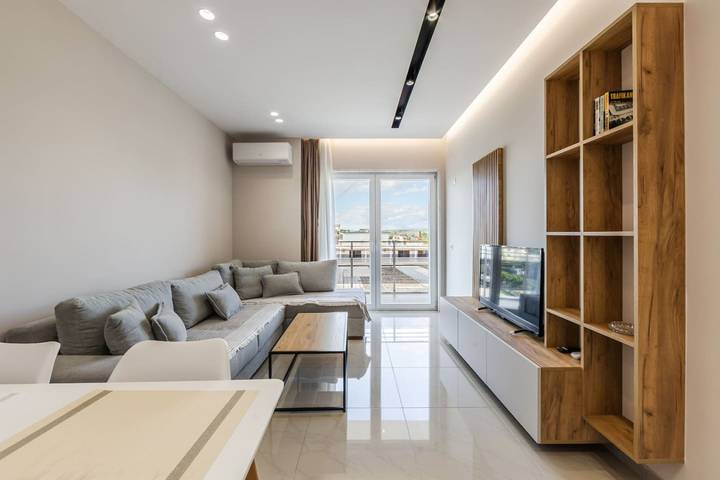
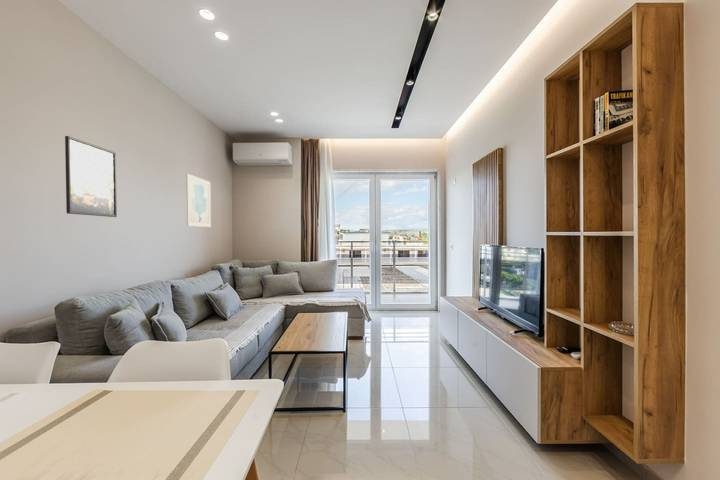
+ wall art [186,173,212,228]
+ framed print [64,135,118,218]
